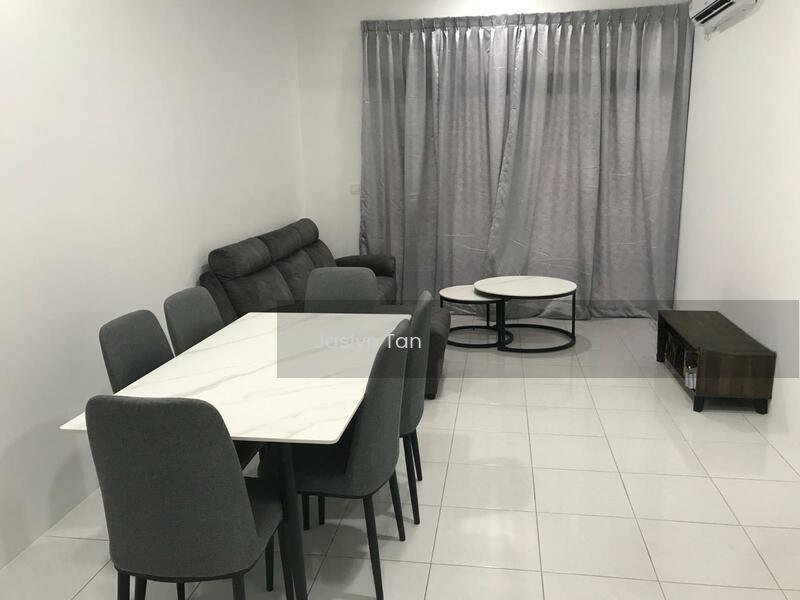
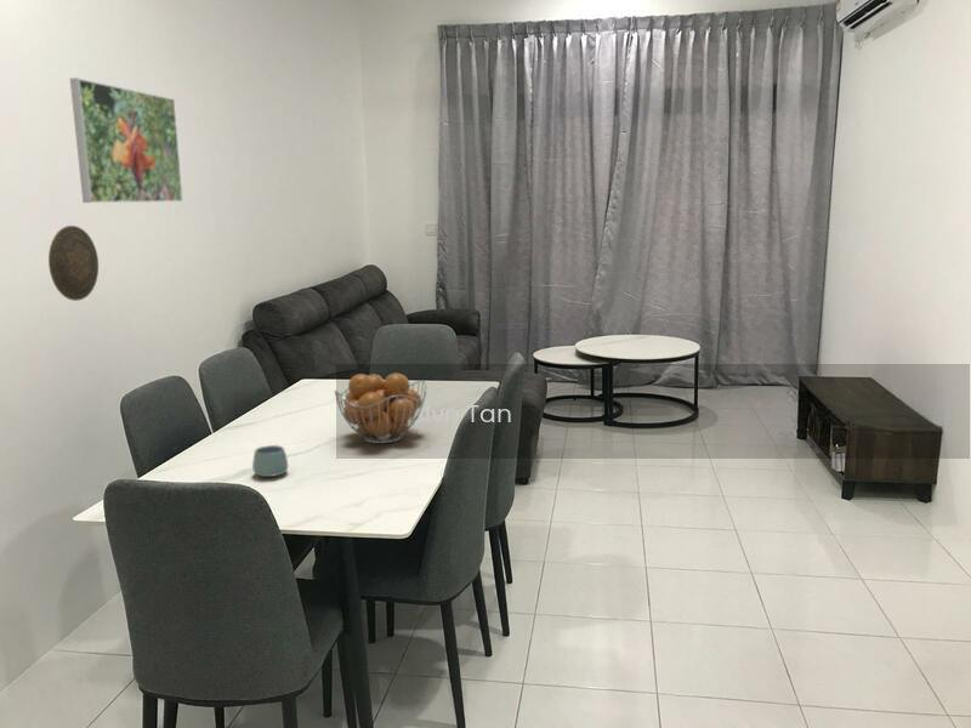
+ fruit basket [334,371,427,444]
+ decorative plate [47,224,100,302]
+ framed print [69,76,184,204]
+ mug [251,444,289,478]
